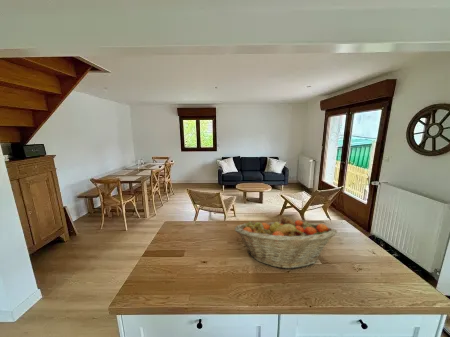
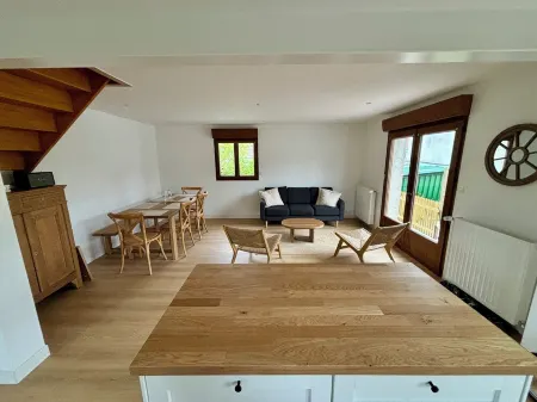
- fruit basket [234,216,338,270]
